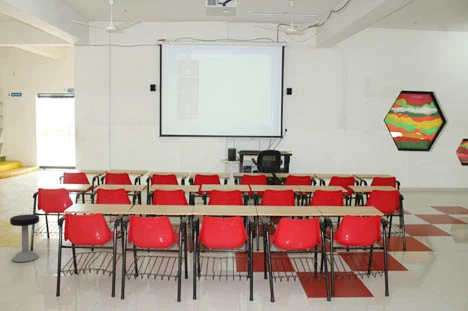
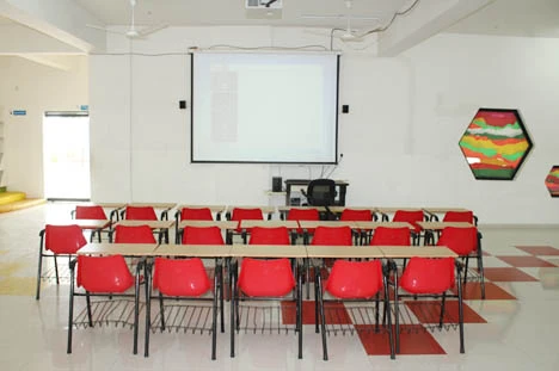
- stool [9,213,40,263]
